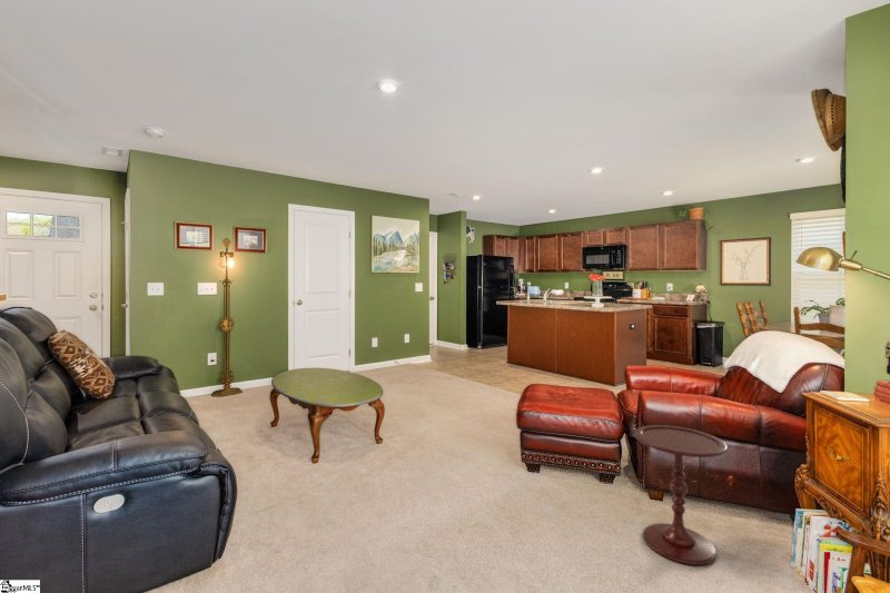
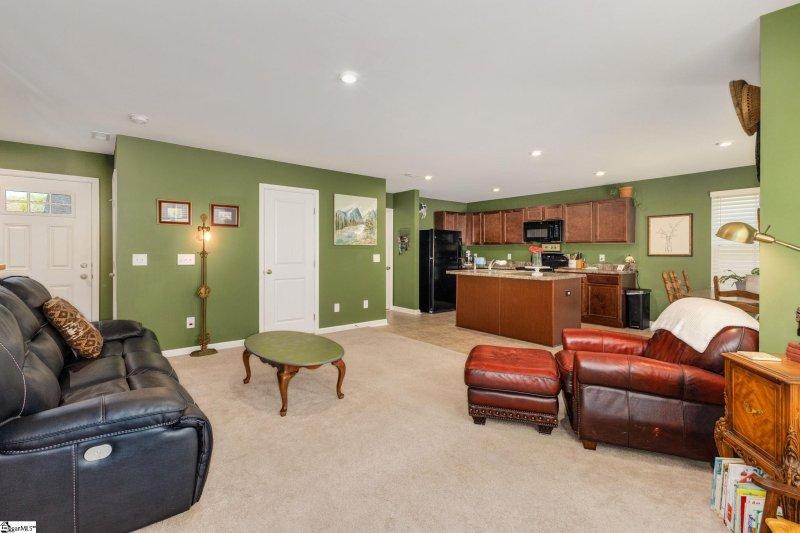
- side table [633,424,729,566]
